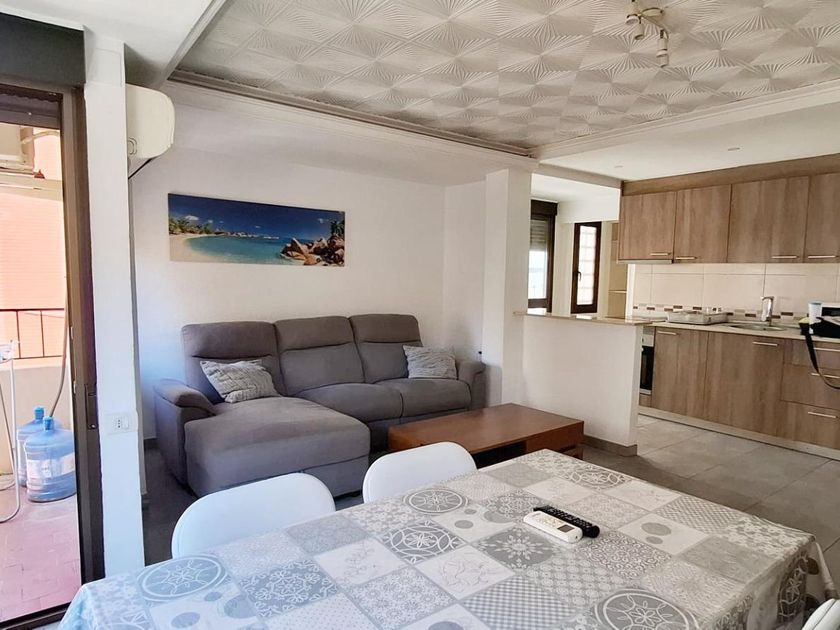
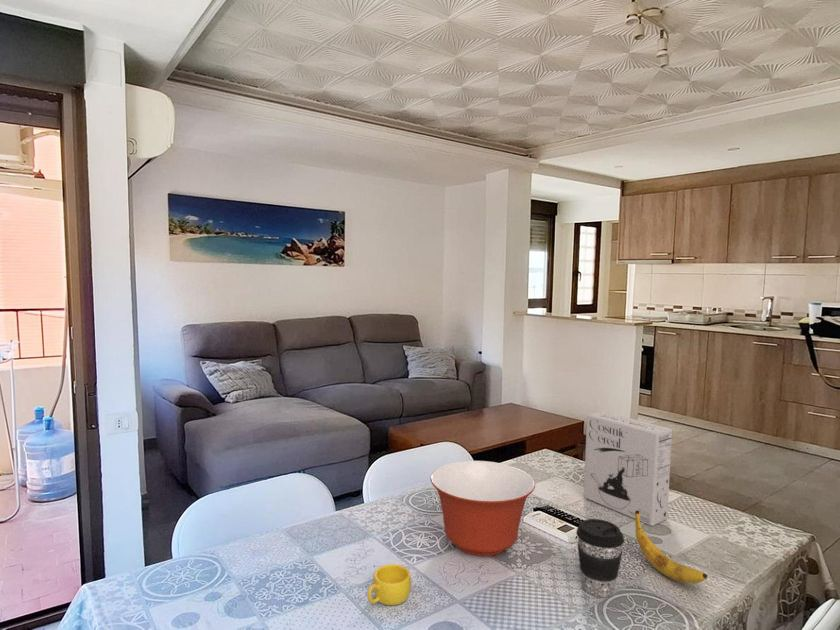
+ cup [367,563,412,606]
+ coffee cup [576,518,625,598]
+ mixing bowl [430,460,536,557]
+ banana [634,510,708,584]
+ cereal box [583,410,673,527]
